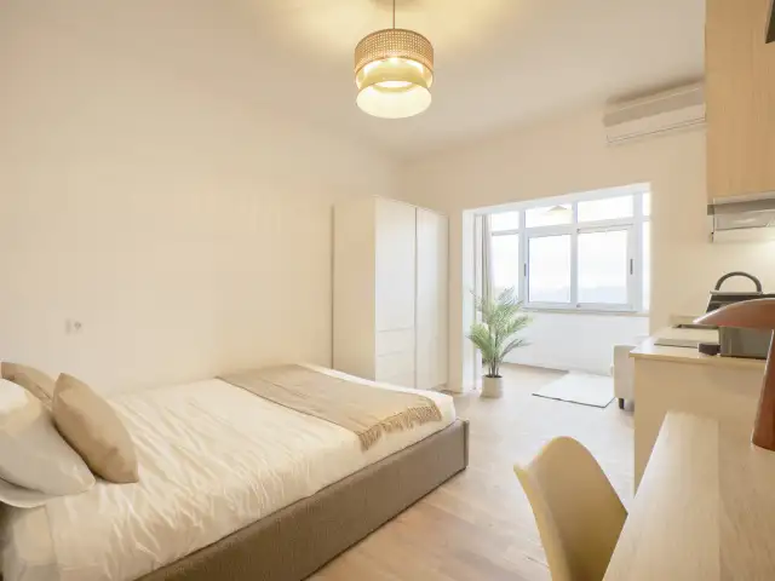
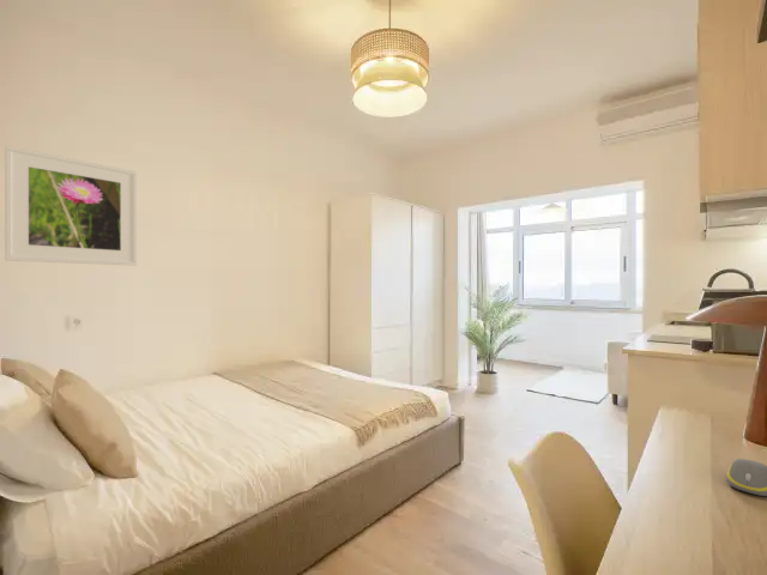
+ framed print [4,145,138,267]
+ computer mouse [725,458,767,497]
